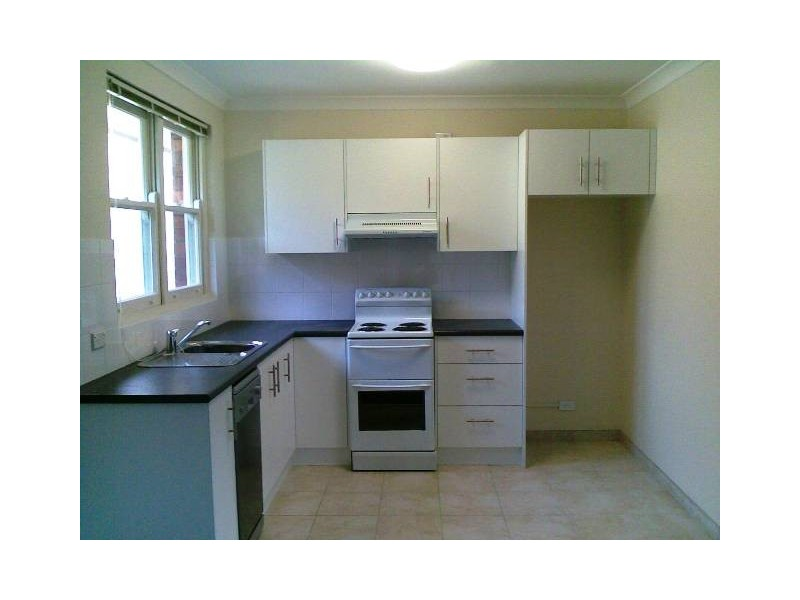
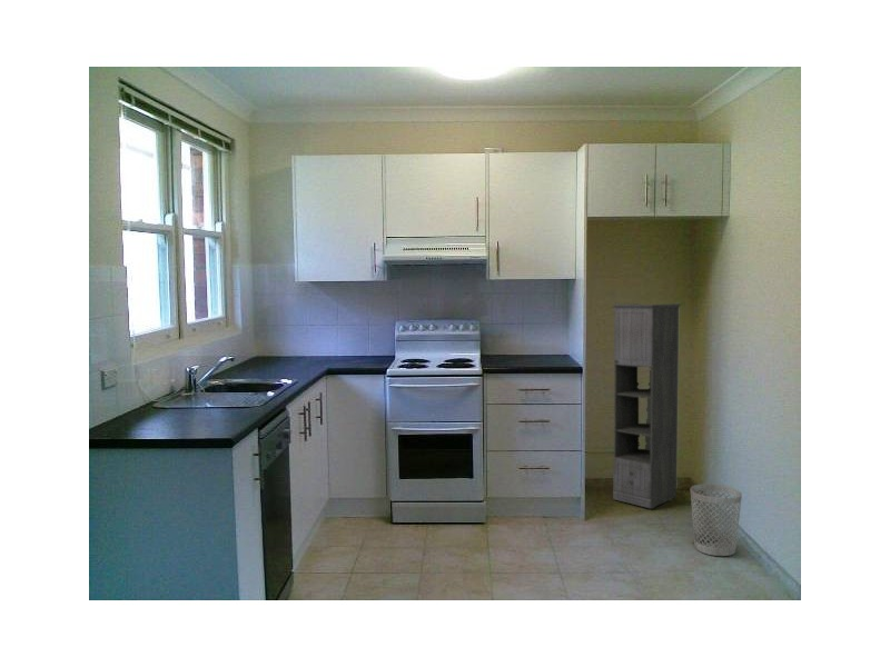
+ wastebasket [690,484,743,557]
+ storage cabinet [610,302,683,509]
